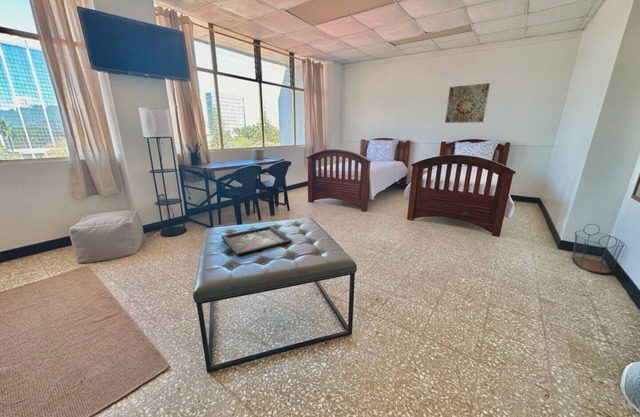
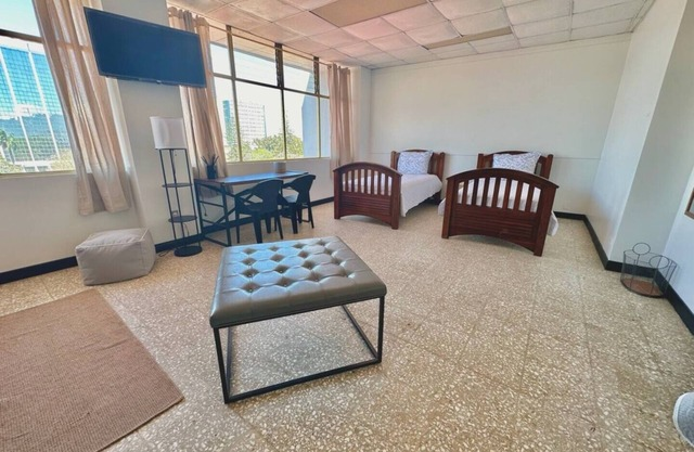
- wall art [444,82,491,124]
- decorative tray [221,225,293,257]
